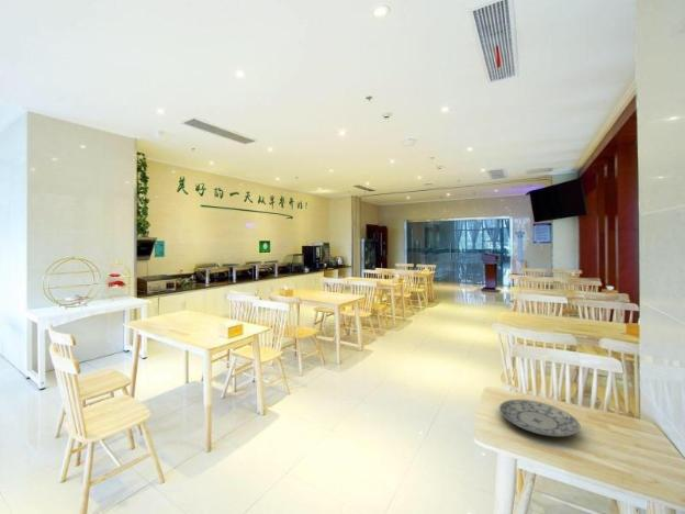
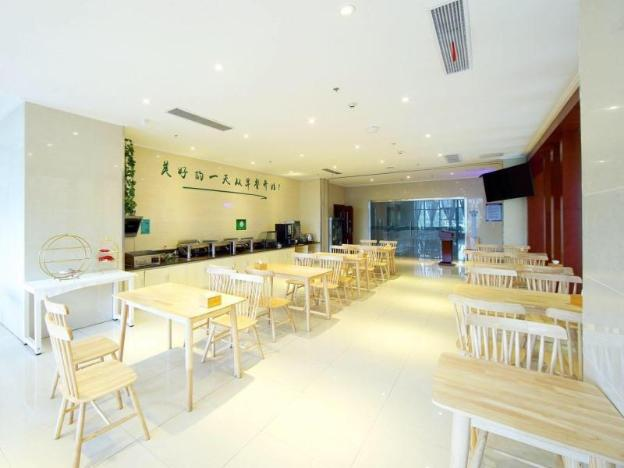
- plate [498,399,582,437]
